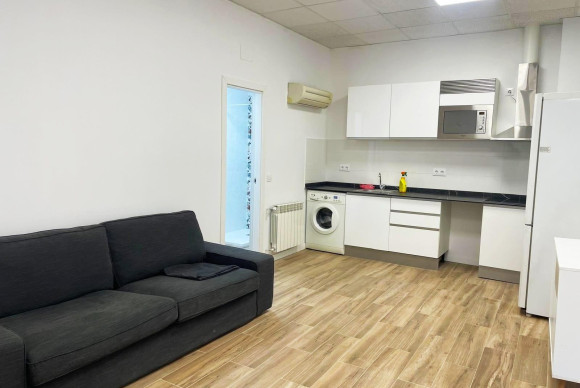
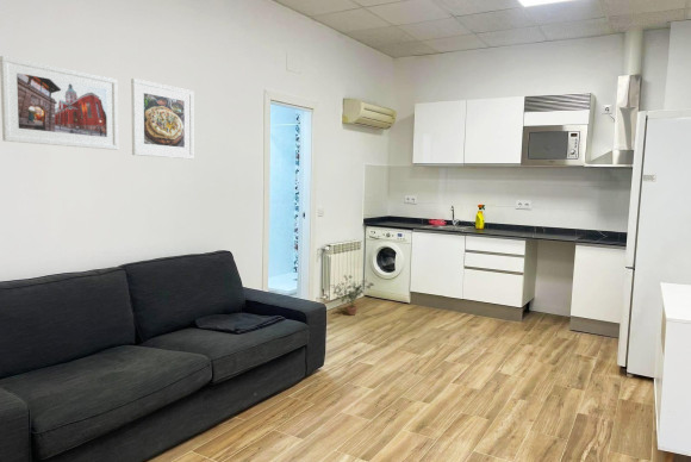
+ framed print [0,55,119,151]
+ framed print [130,77,194,161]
+ potted plant [330,274,375,317]
